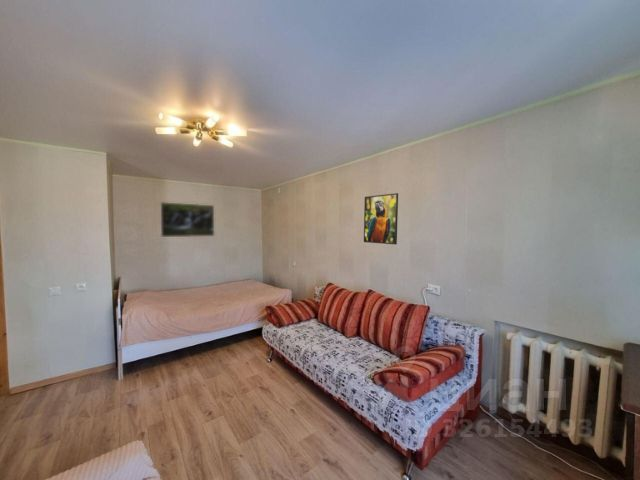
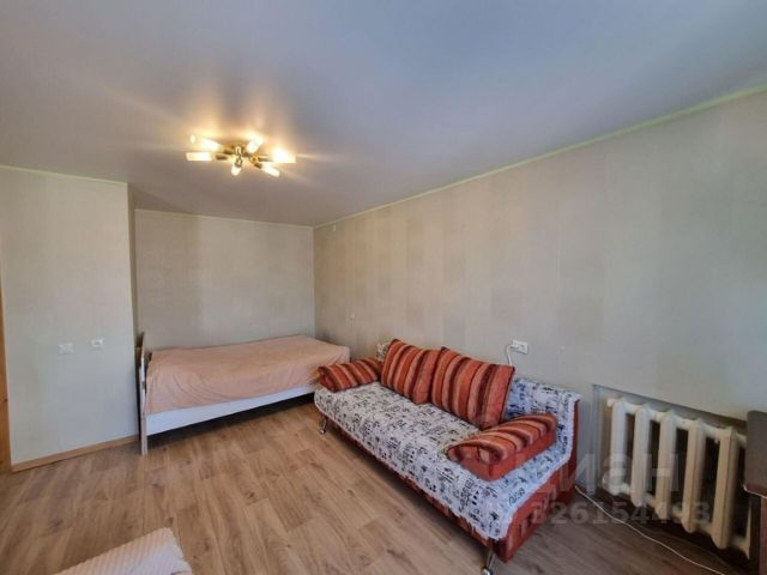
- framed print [160,201,215,238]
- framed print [363,192,399,246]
